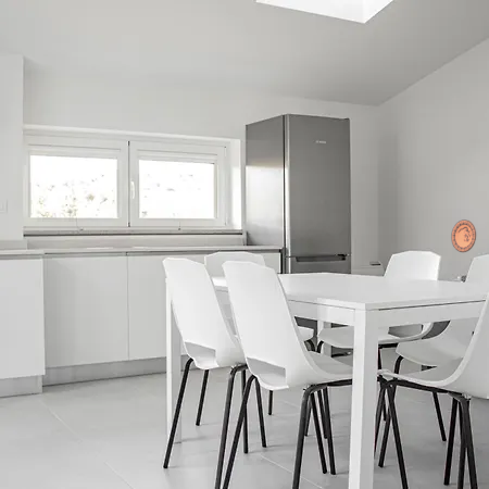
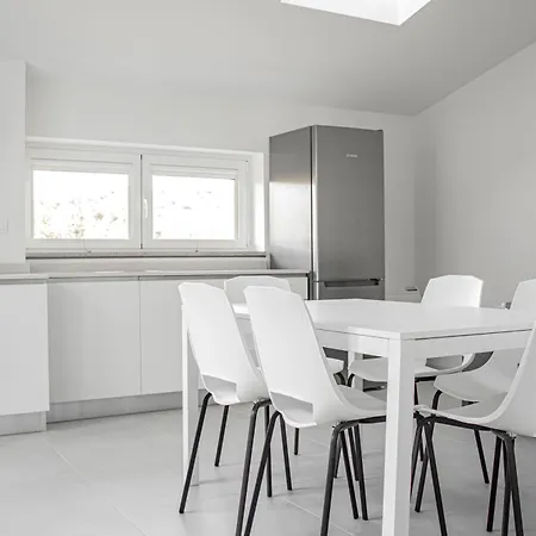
- decorative plate [450,218,477,253]
